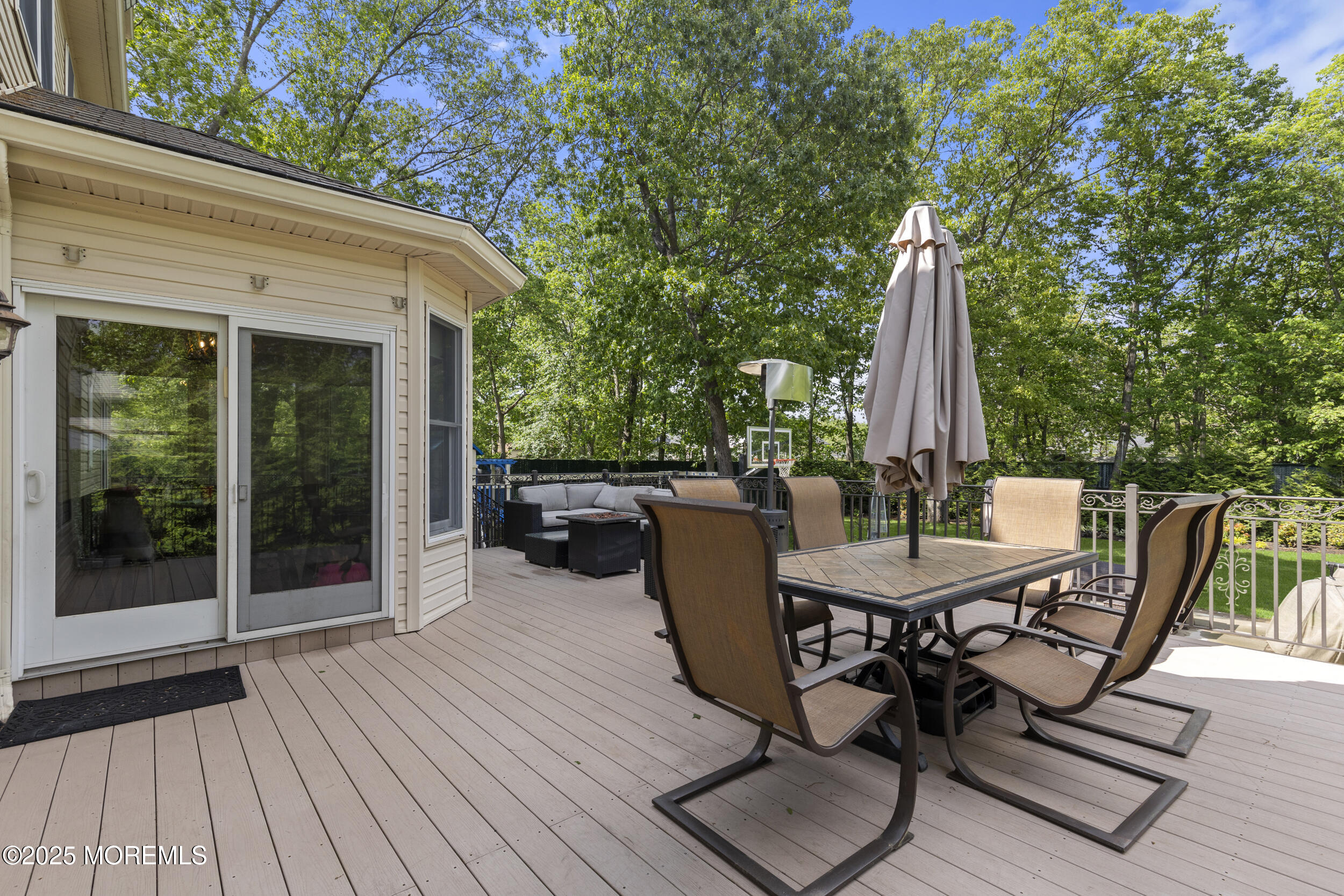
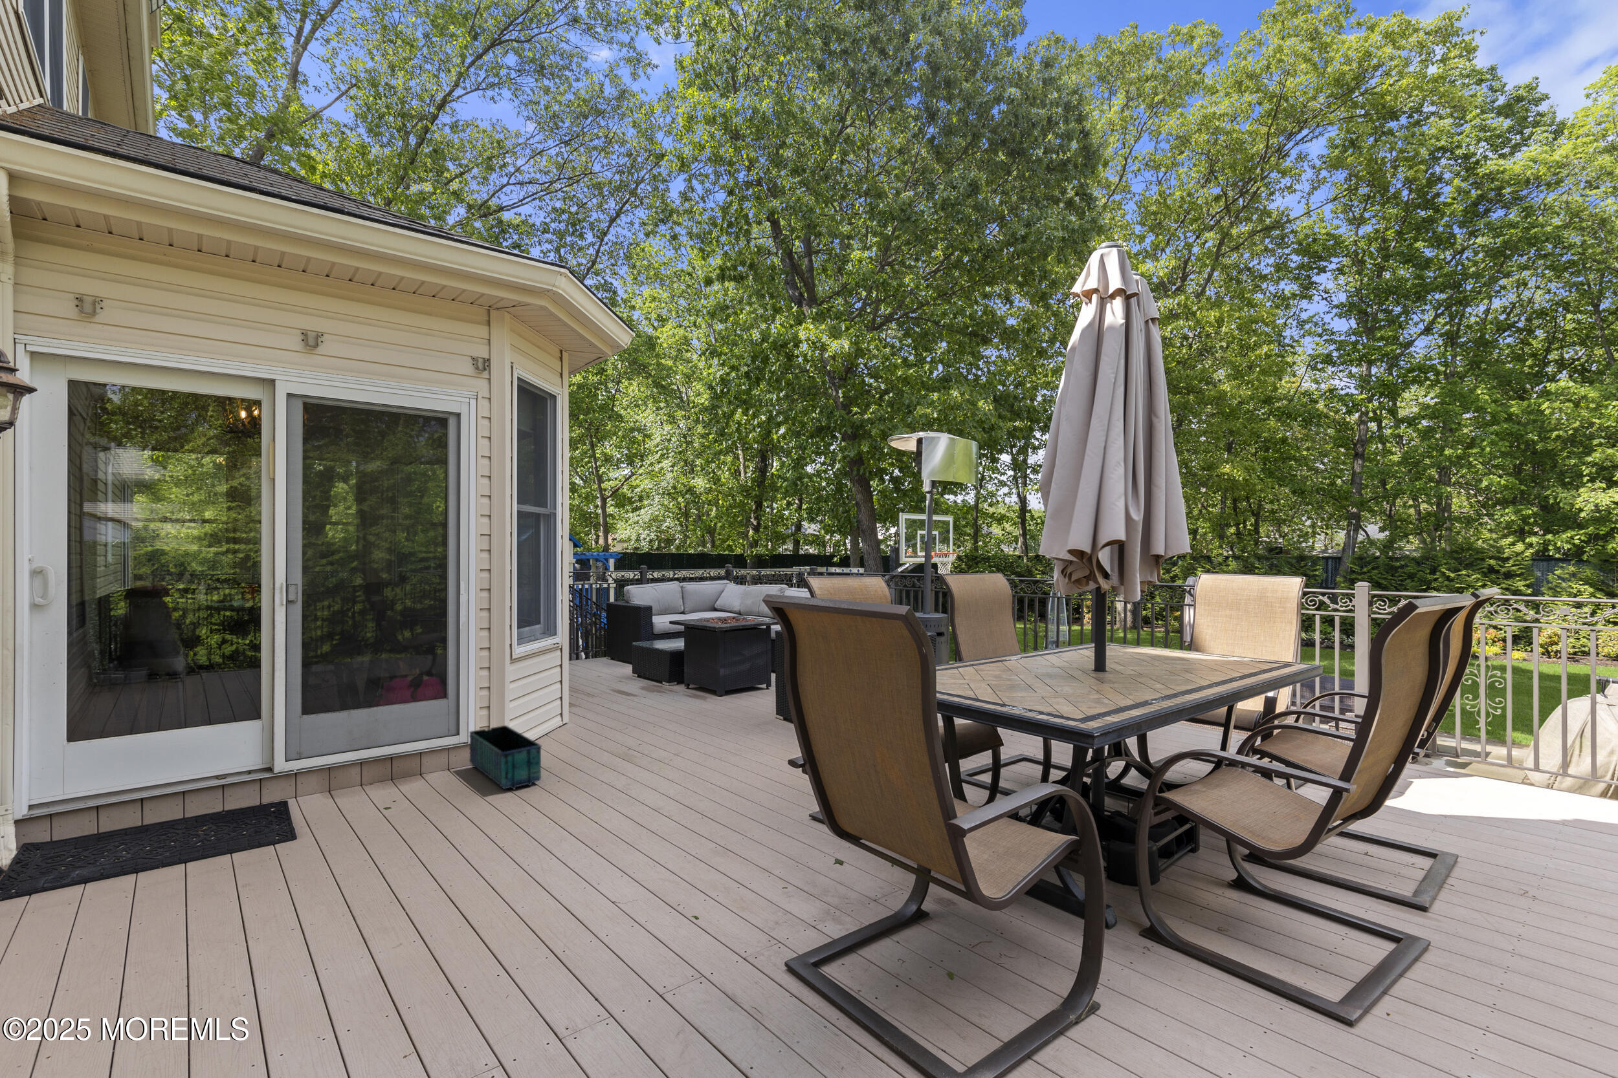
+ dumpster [468,725,543,790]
